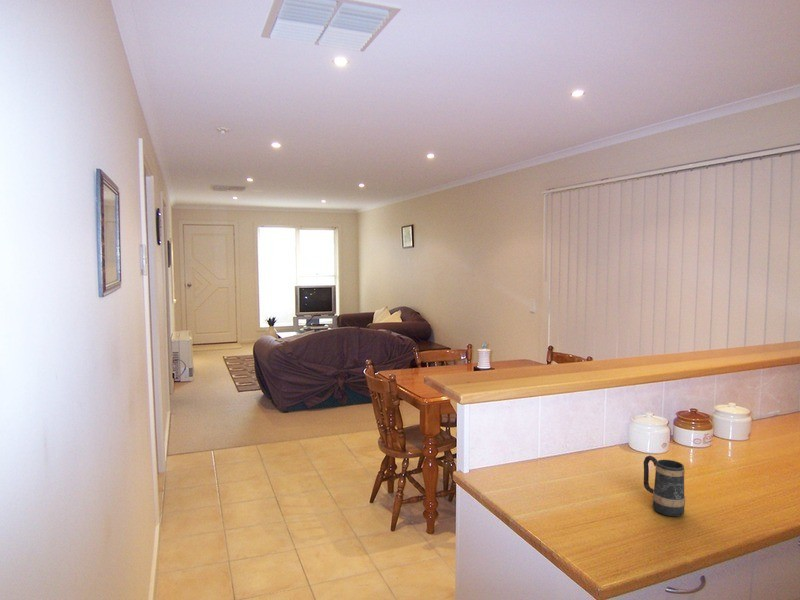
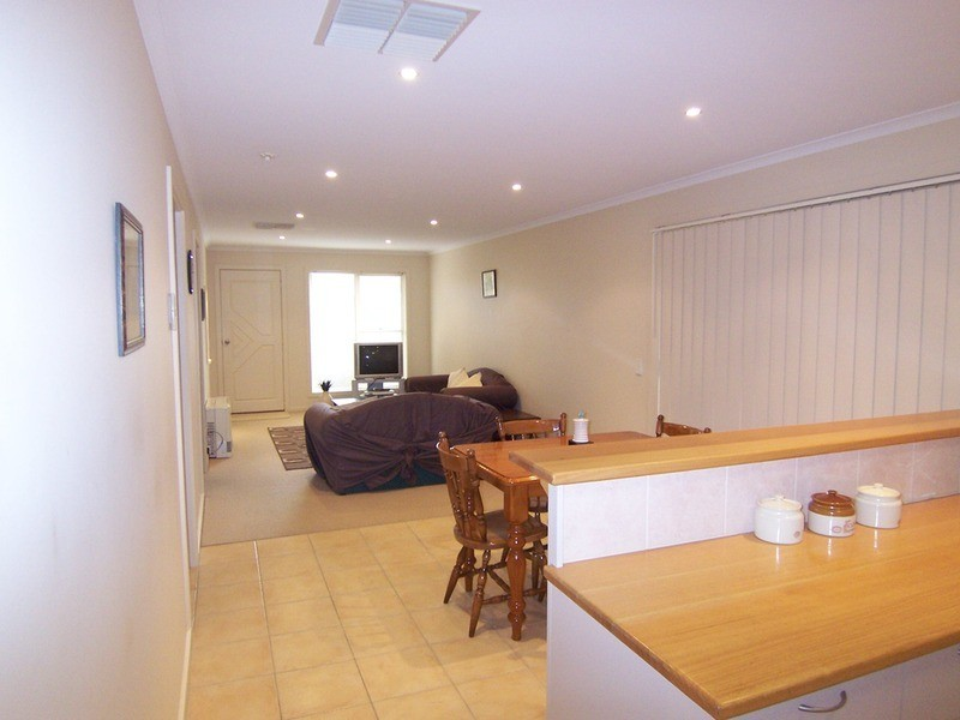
- mug [643,455,686,517]
